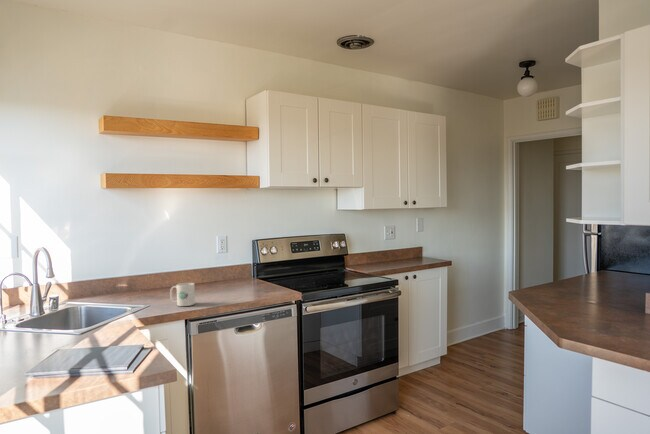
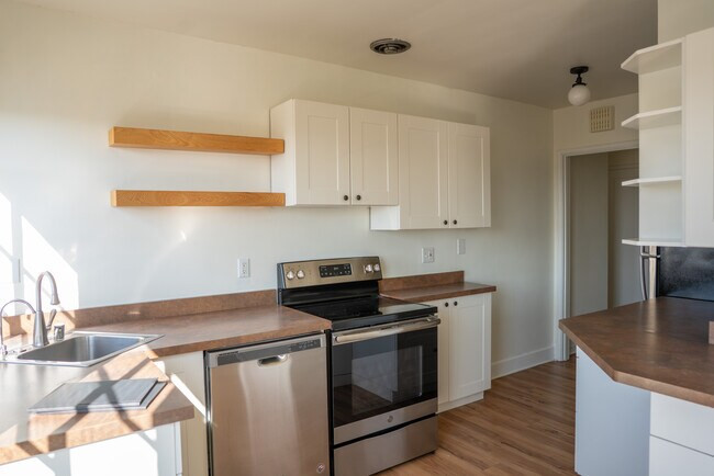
- mug [169,282,196,307]
